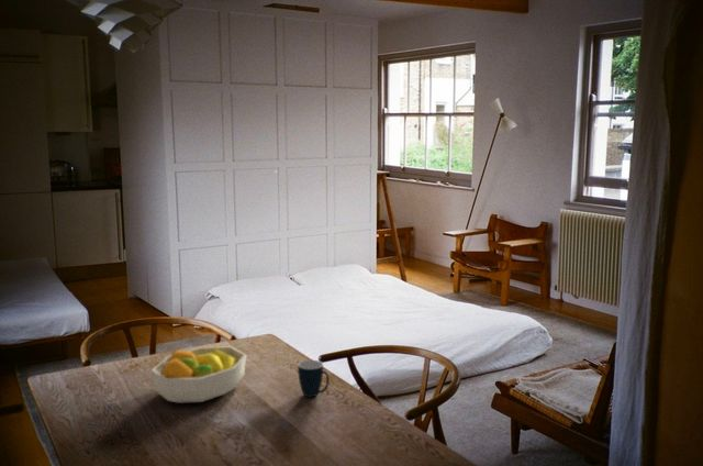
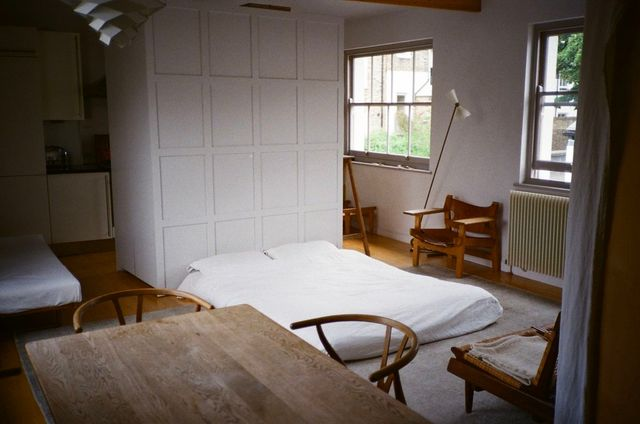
- mug [297,359,331,398]
- fruit bowl [150,346,247,404]
